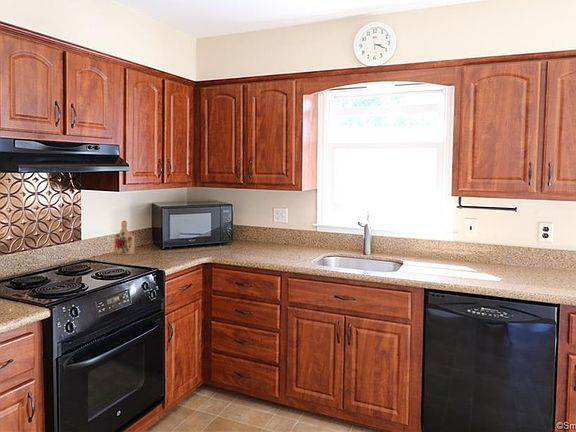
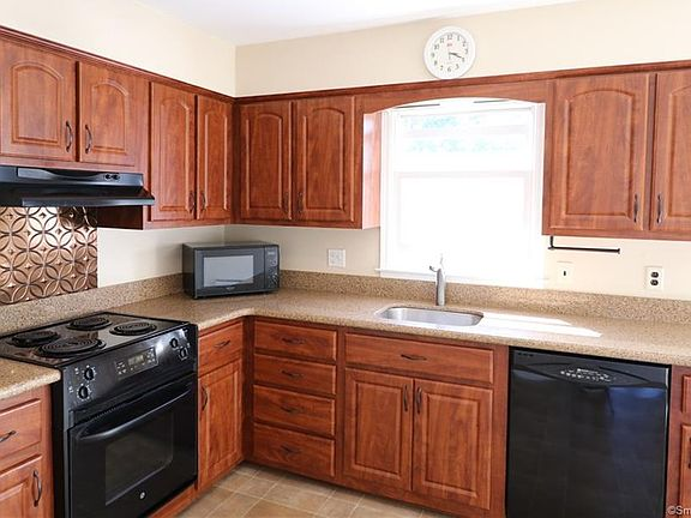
- cutting board [113,220,135,255]
